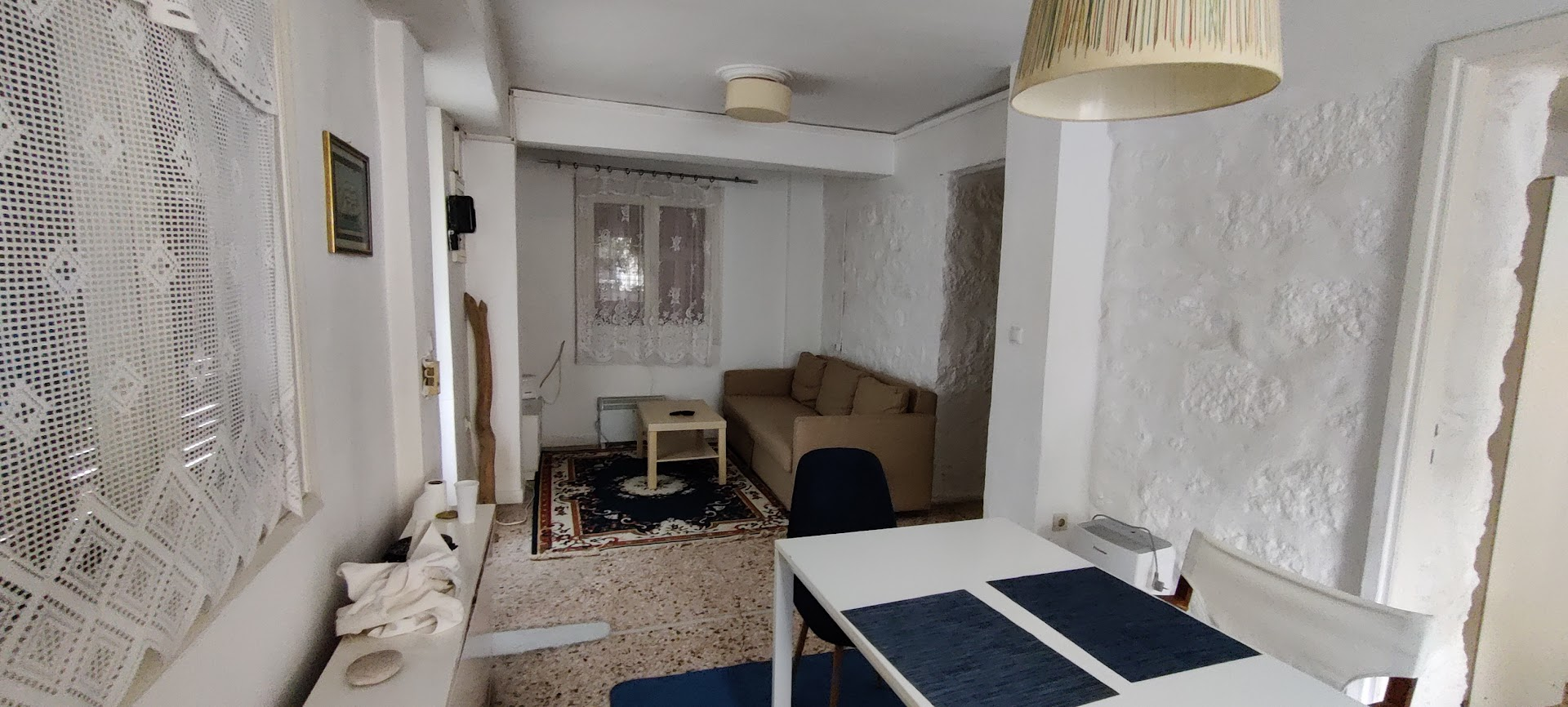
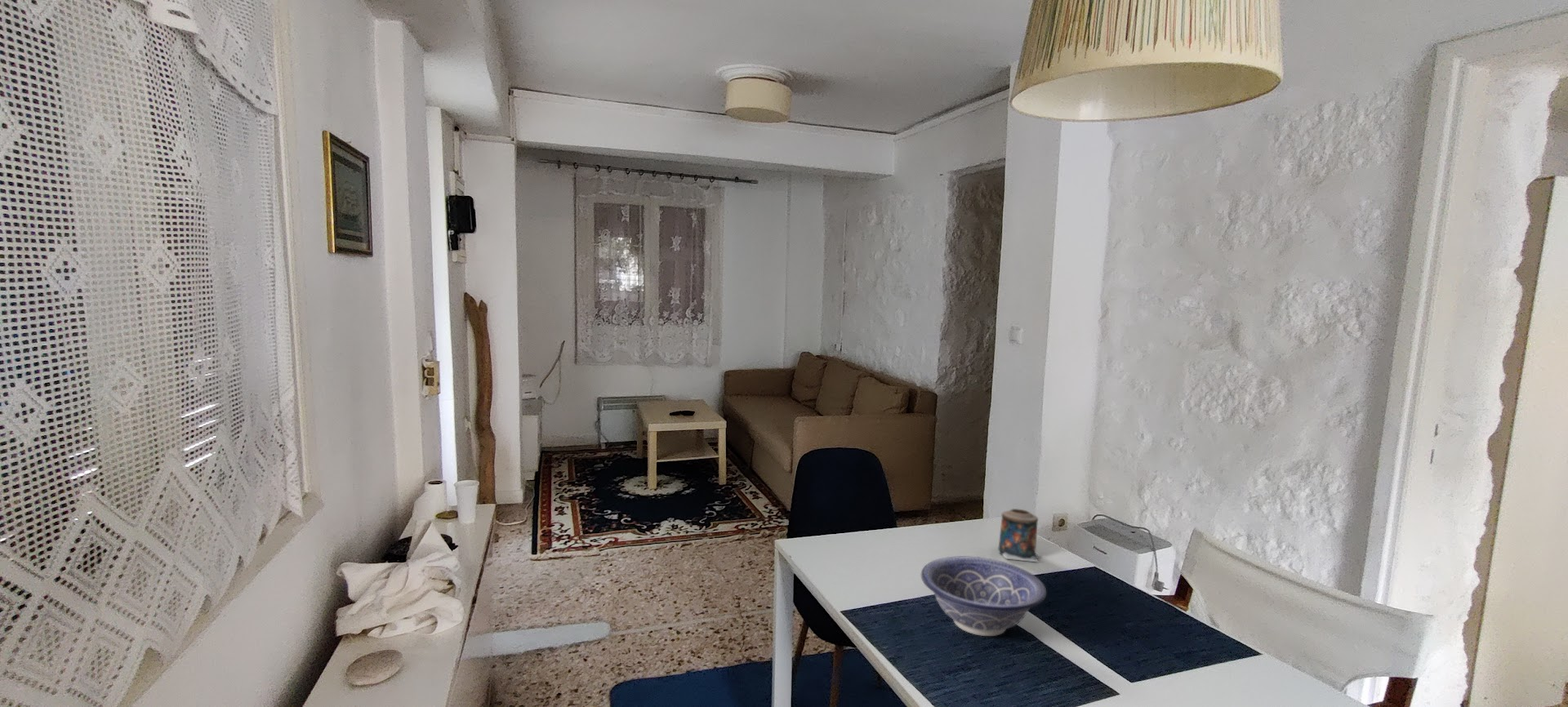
+ decorative bowl [920,556,1047,637]
+ candle [996,508,1042,563]
